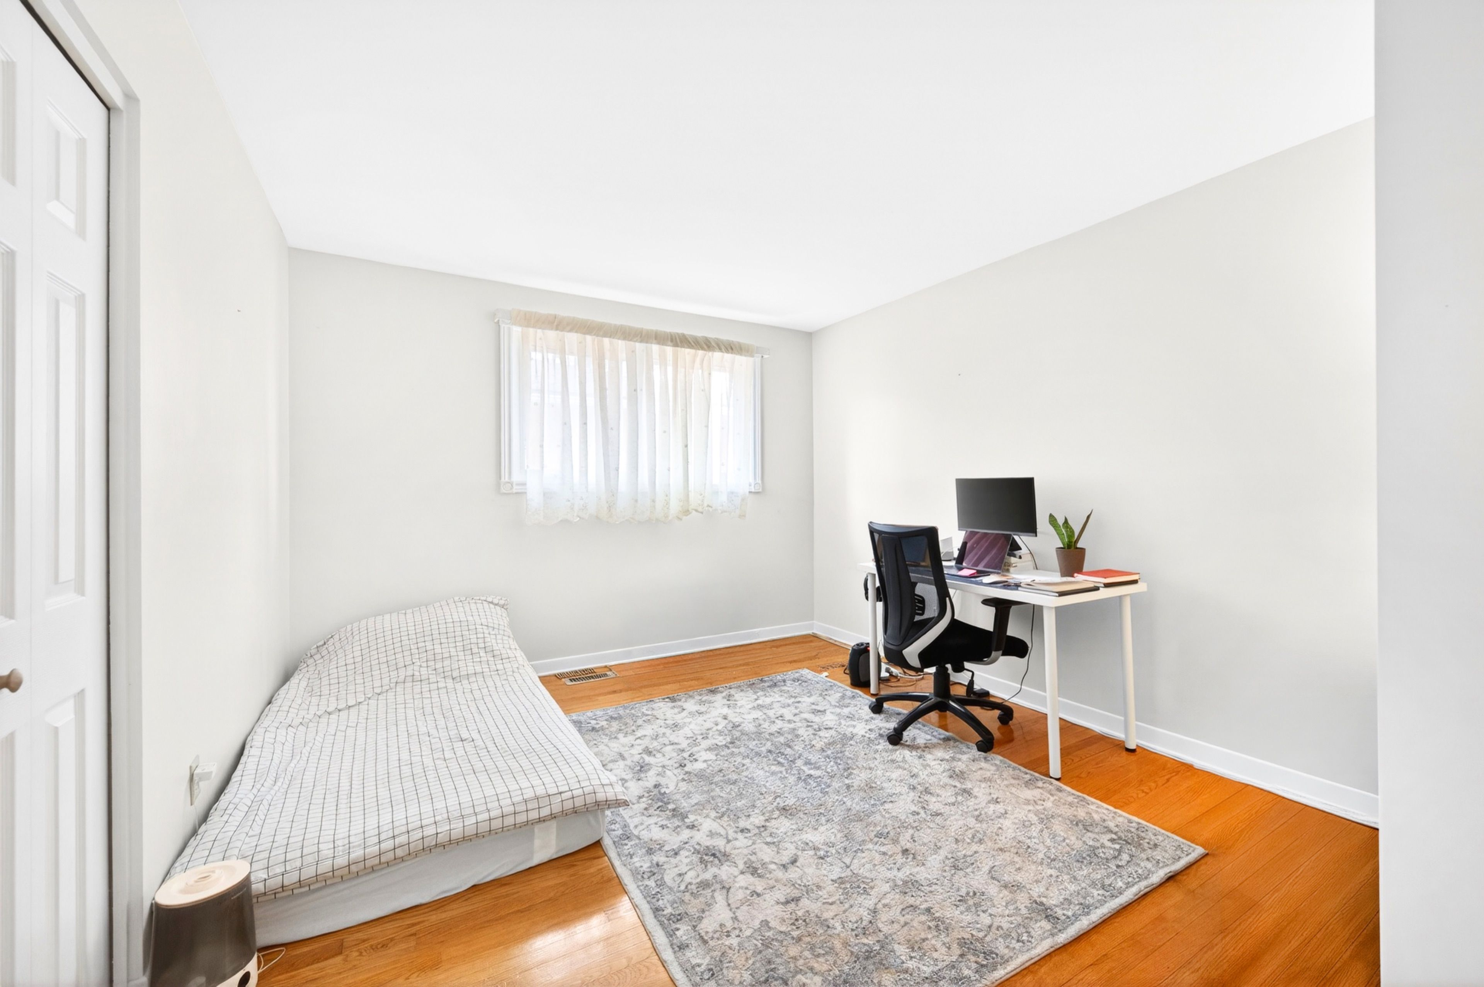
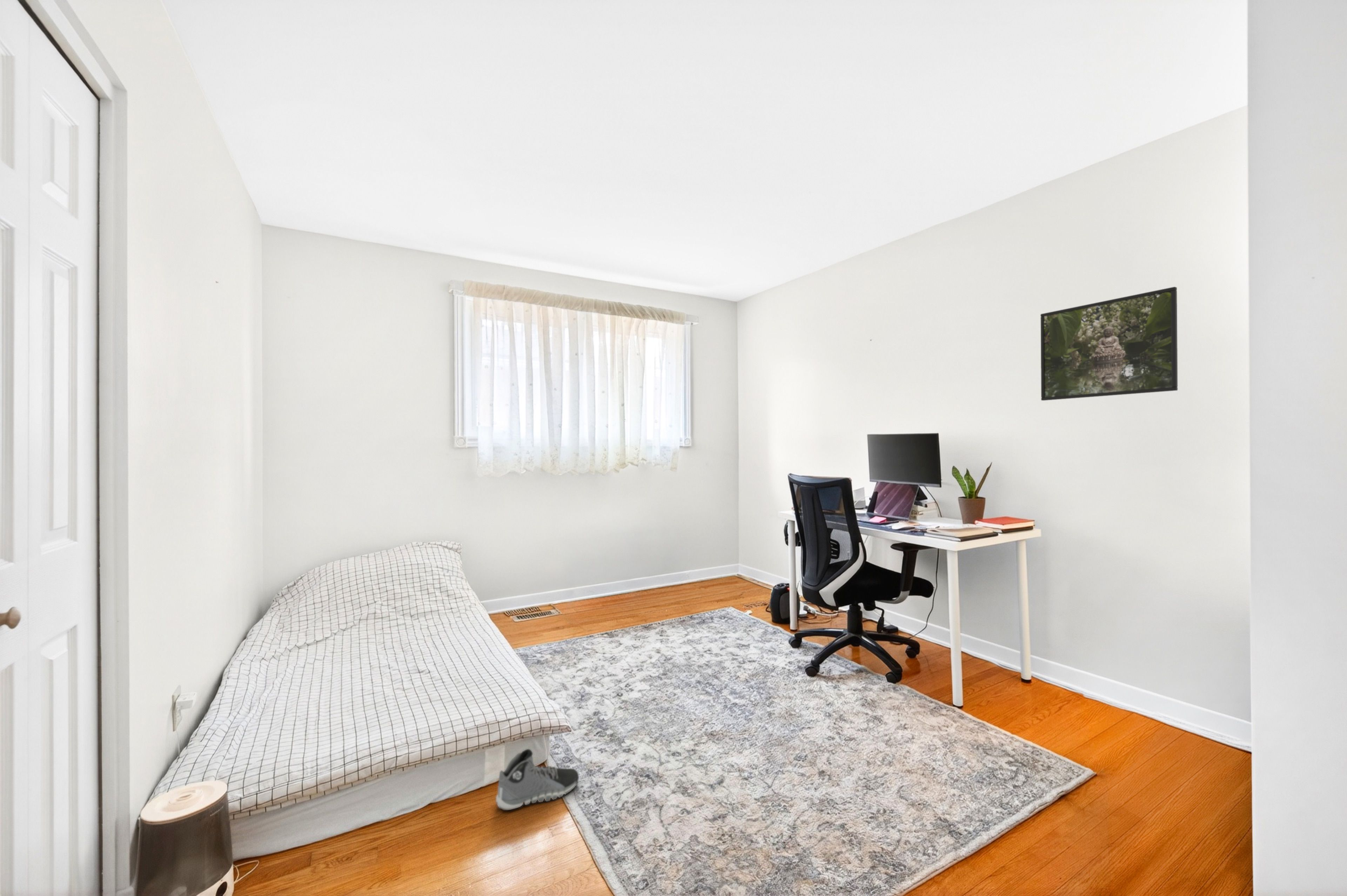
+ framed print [1040,287,1178,401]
+ sneaker [496,749,579,811]
